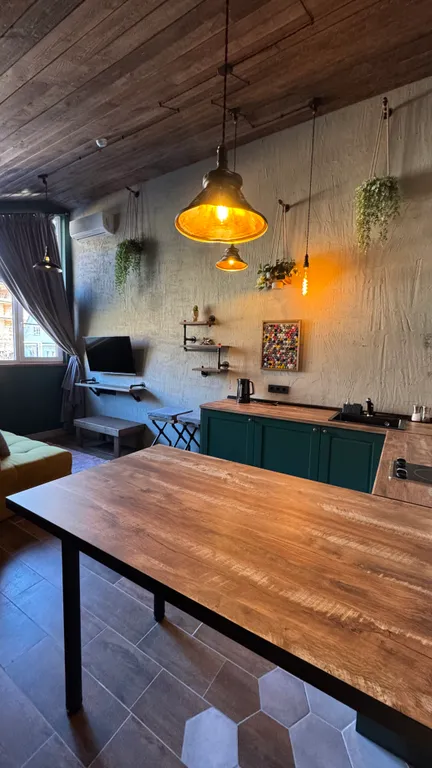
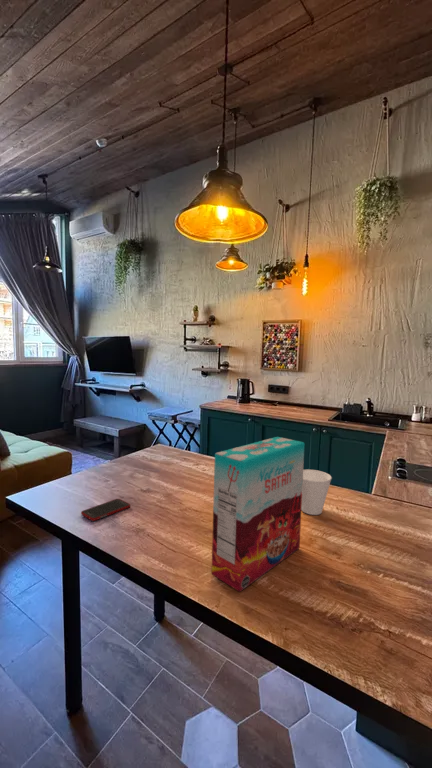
+ cell phone [80,498,131,522]
+ cup [301,469,333,516]
+ cereal box [211,436,305,592]
